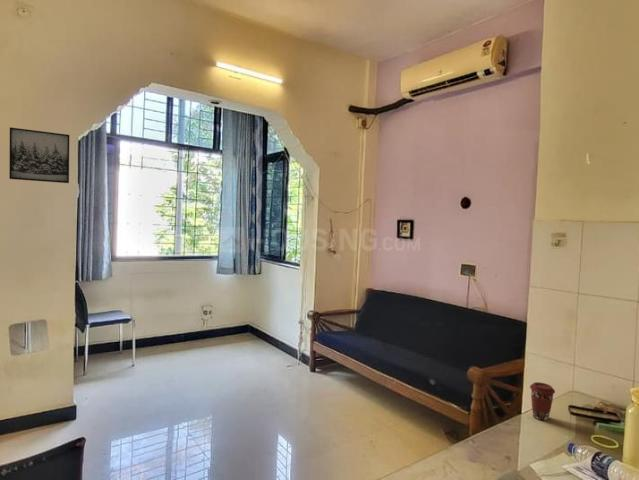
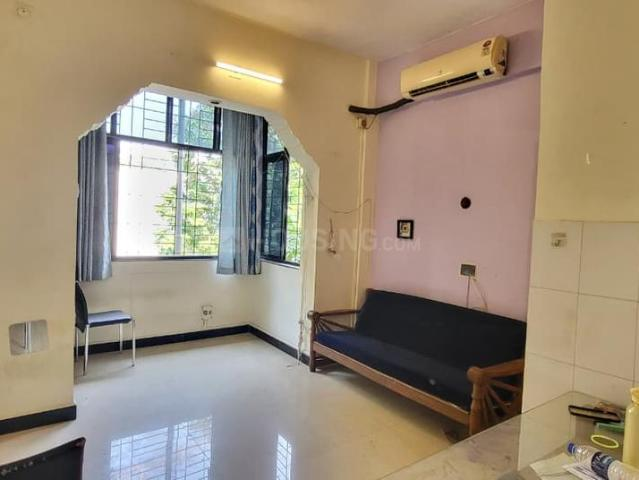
- coffee cup [529,381,556,421]
- wall art [8,126,70,184]
